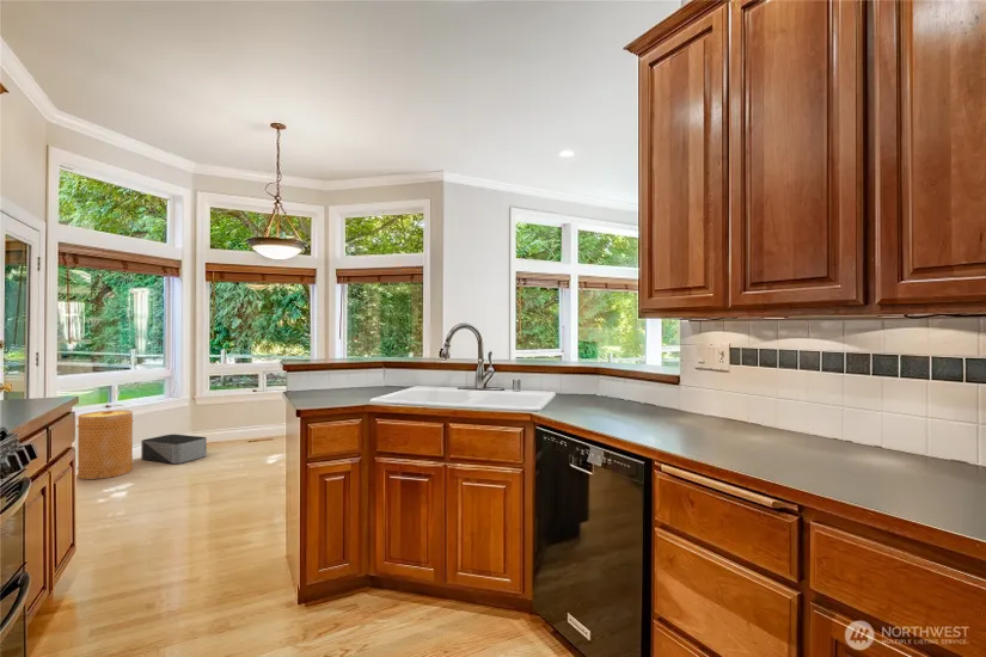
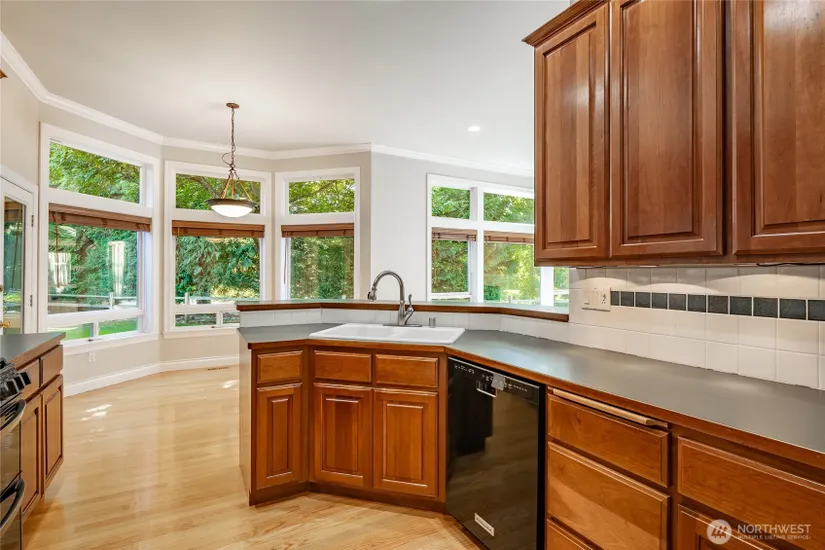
- basket [76,409,134,480]
- storage bin [140,434,208,465]
